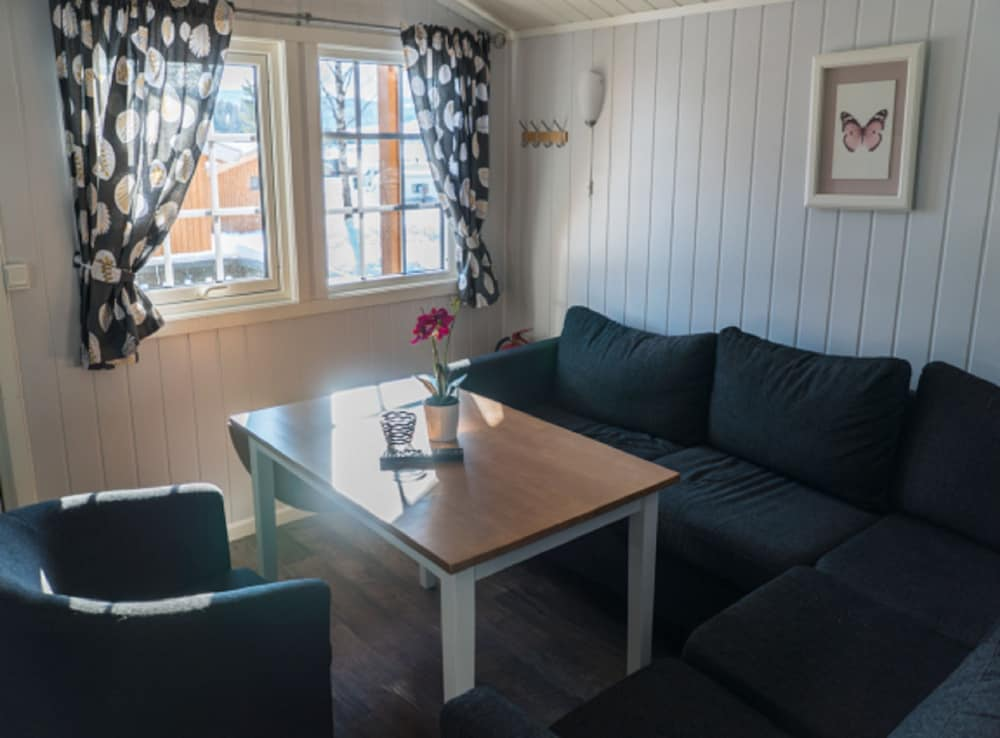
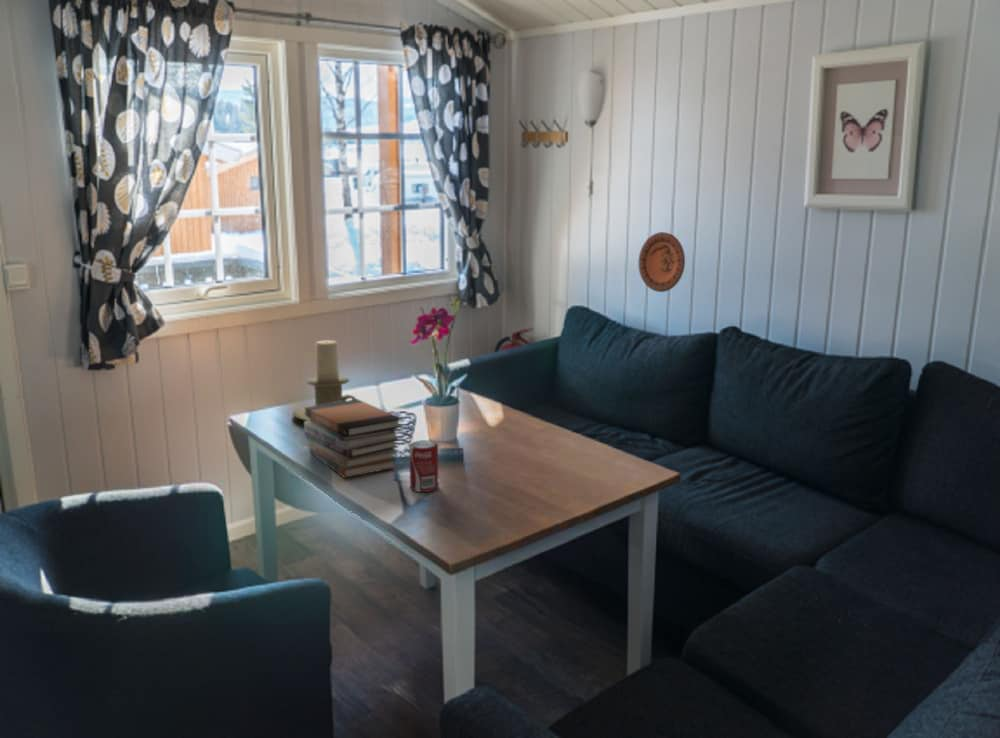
+ candle holder [291,340,357,422]
+ decorative plate [638,231,686,293]
+ beverage can [408,439,440,493]
+ book stack [303,398,404,479]
